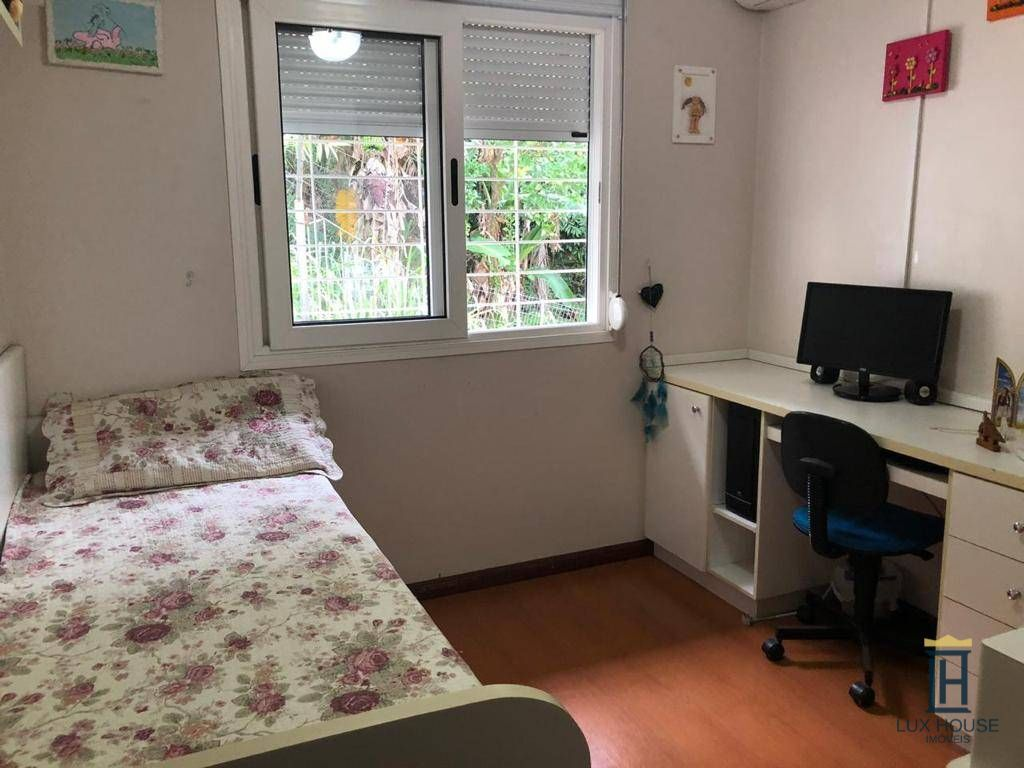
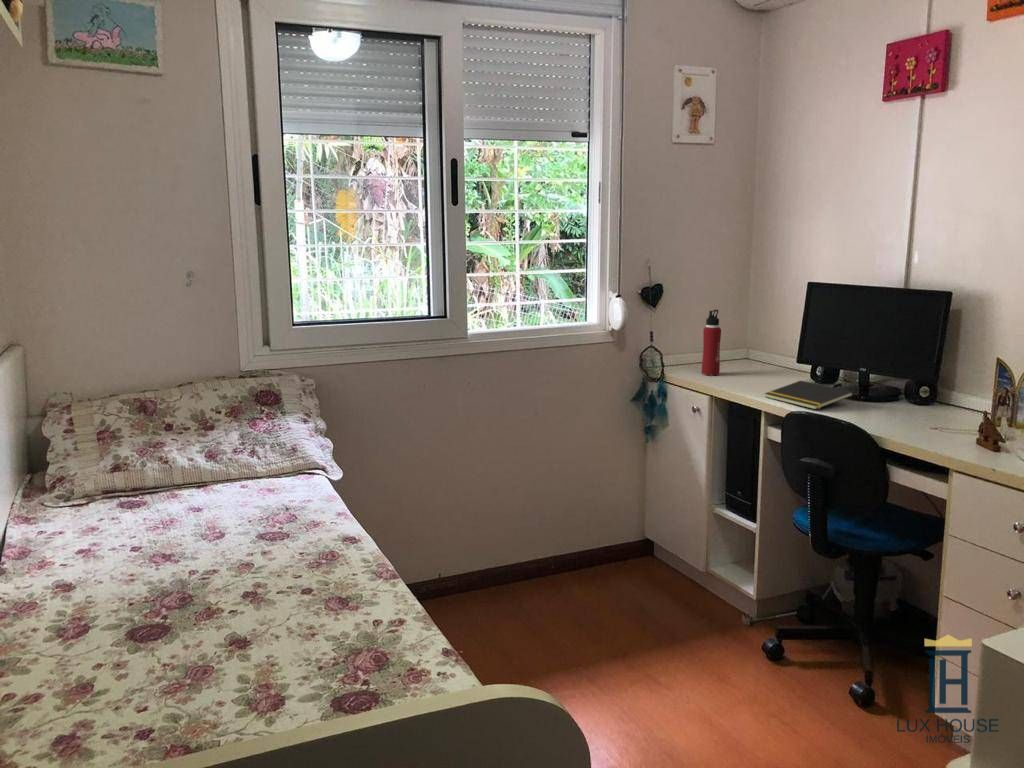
+ notepad [764,380,854,411]
+ water bottle [701,309,722,376]
